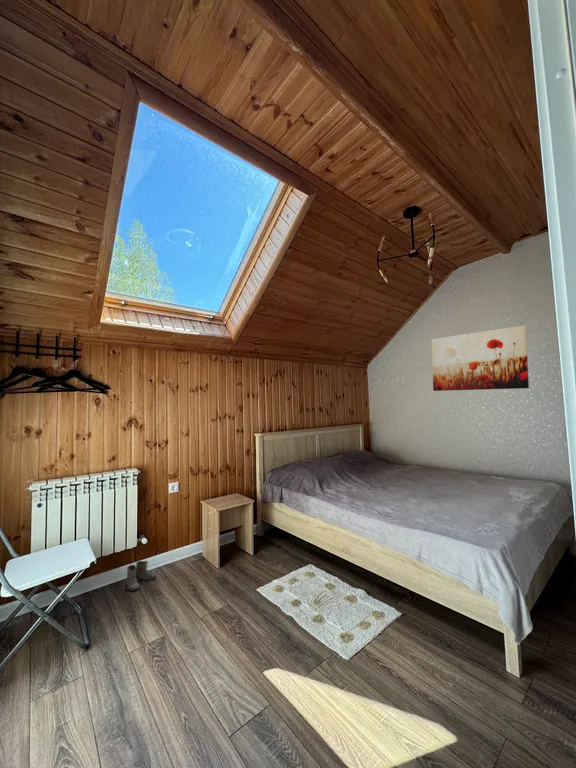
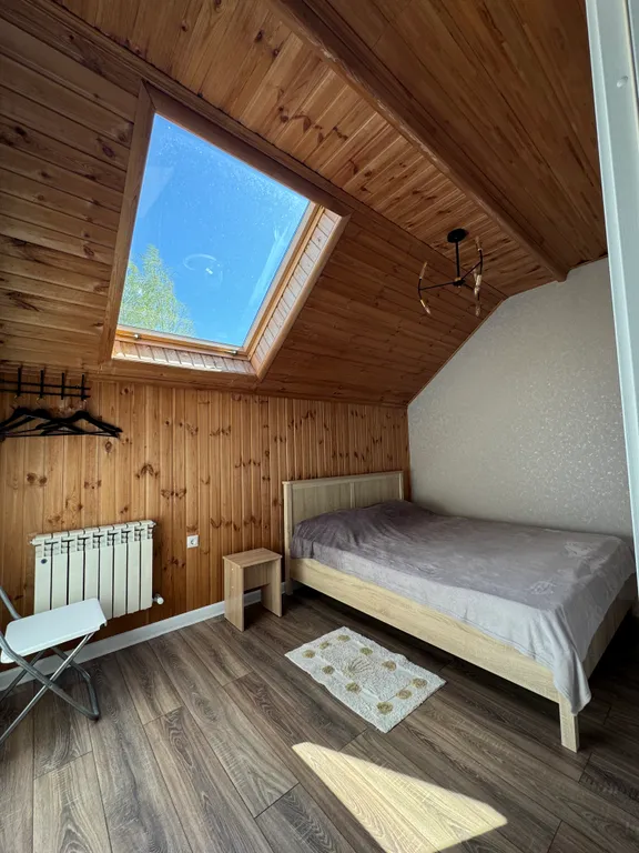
- boots [125,560,157,592]
- wall art [431,324,530,392]
